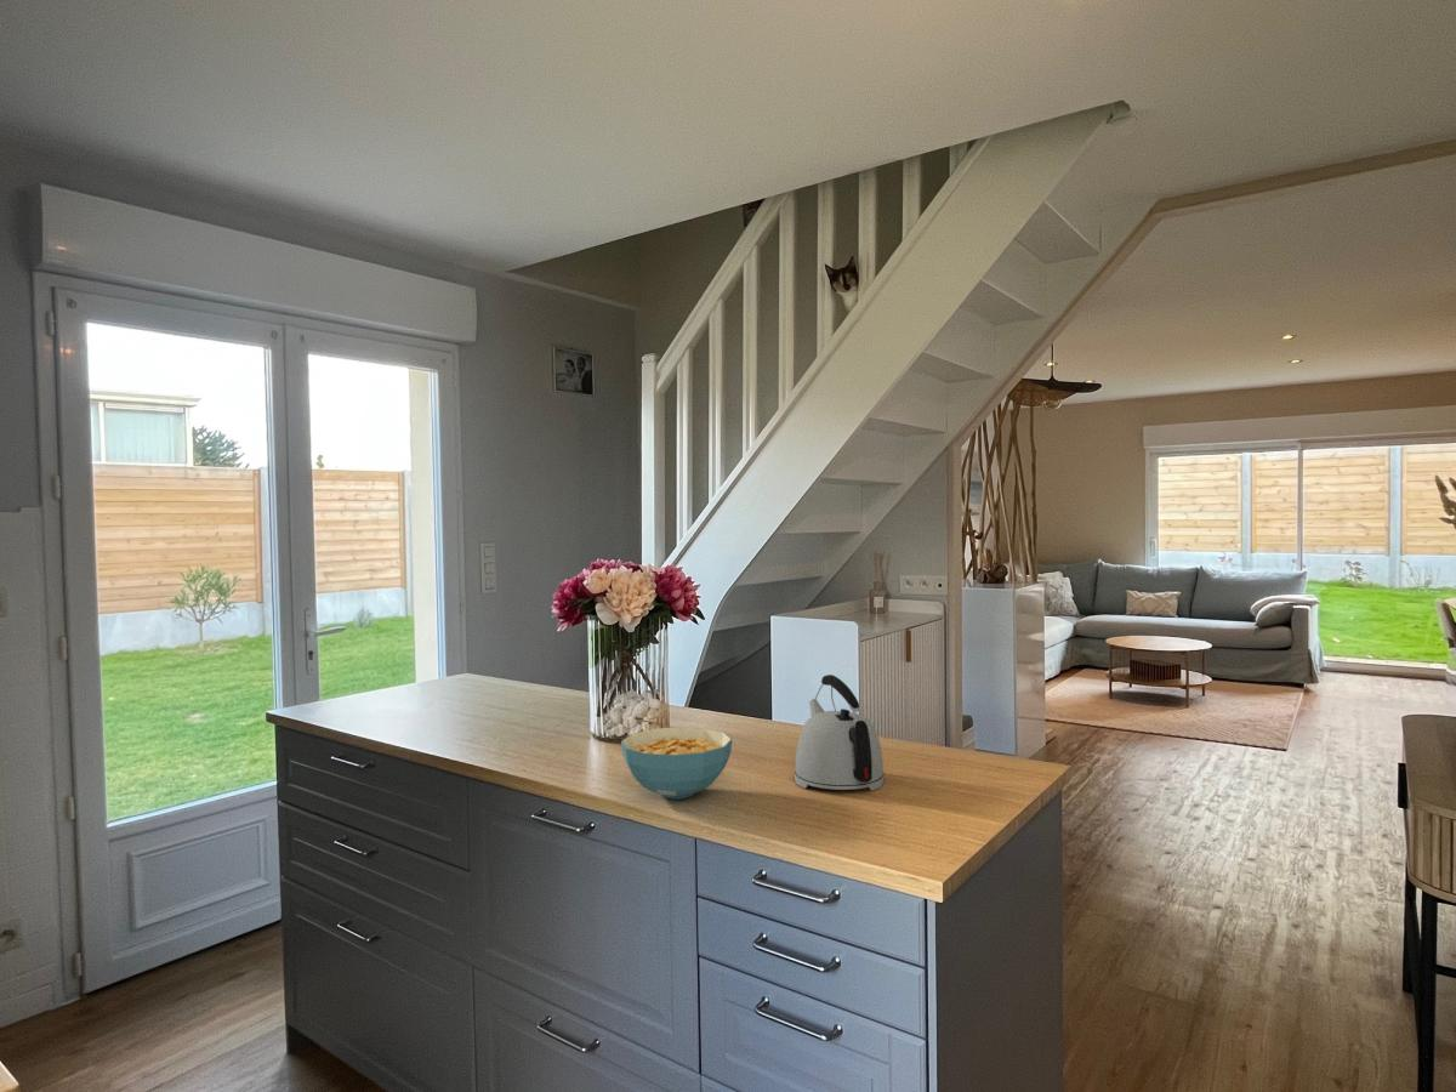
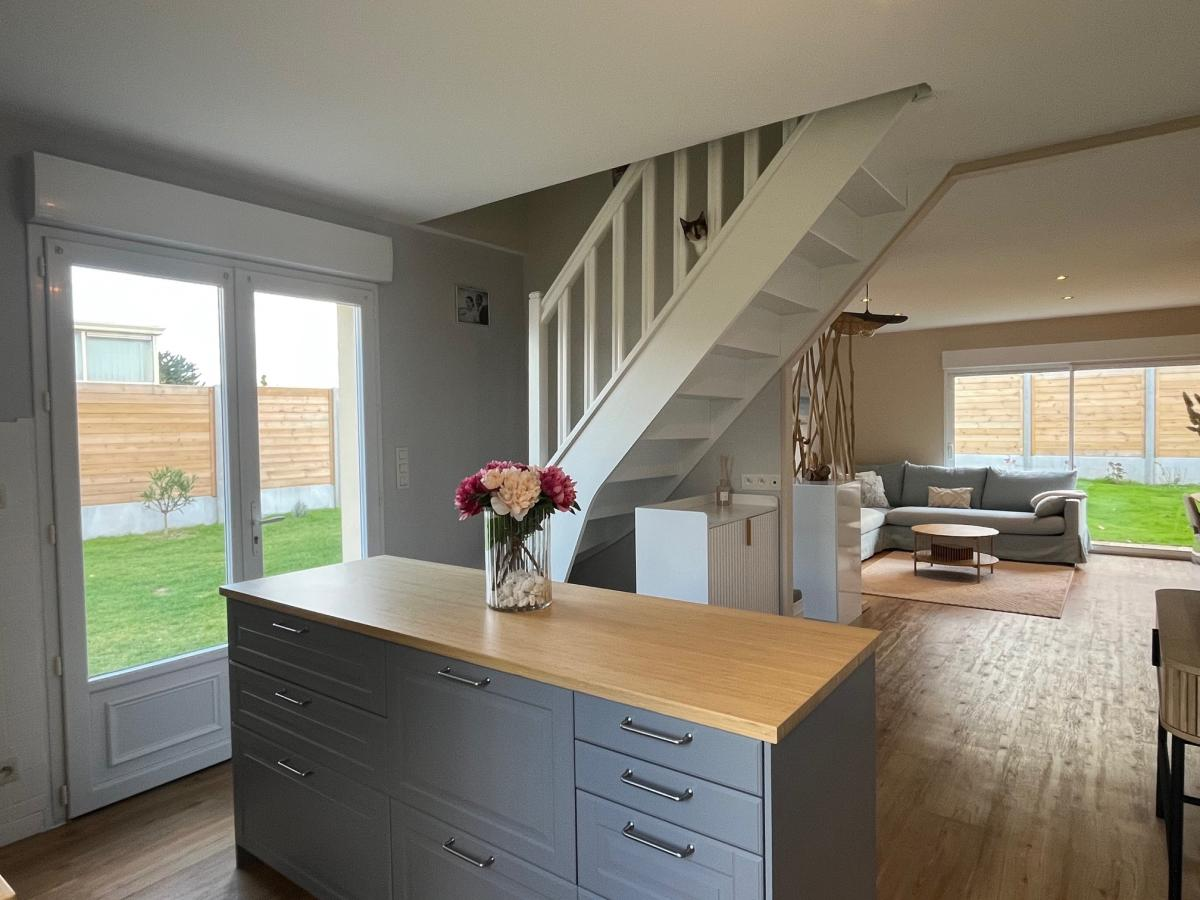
- kettle [794,673,886,791]
- cereal bowl [620,726,733,800]
